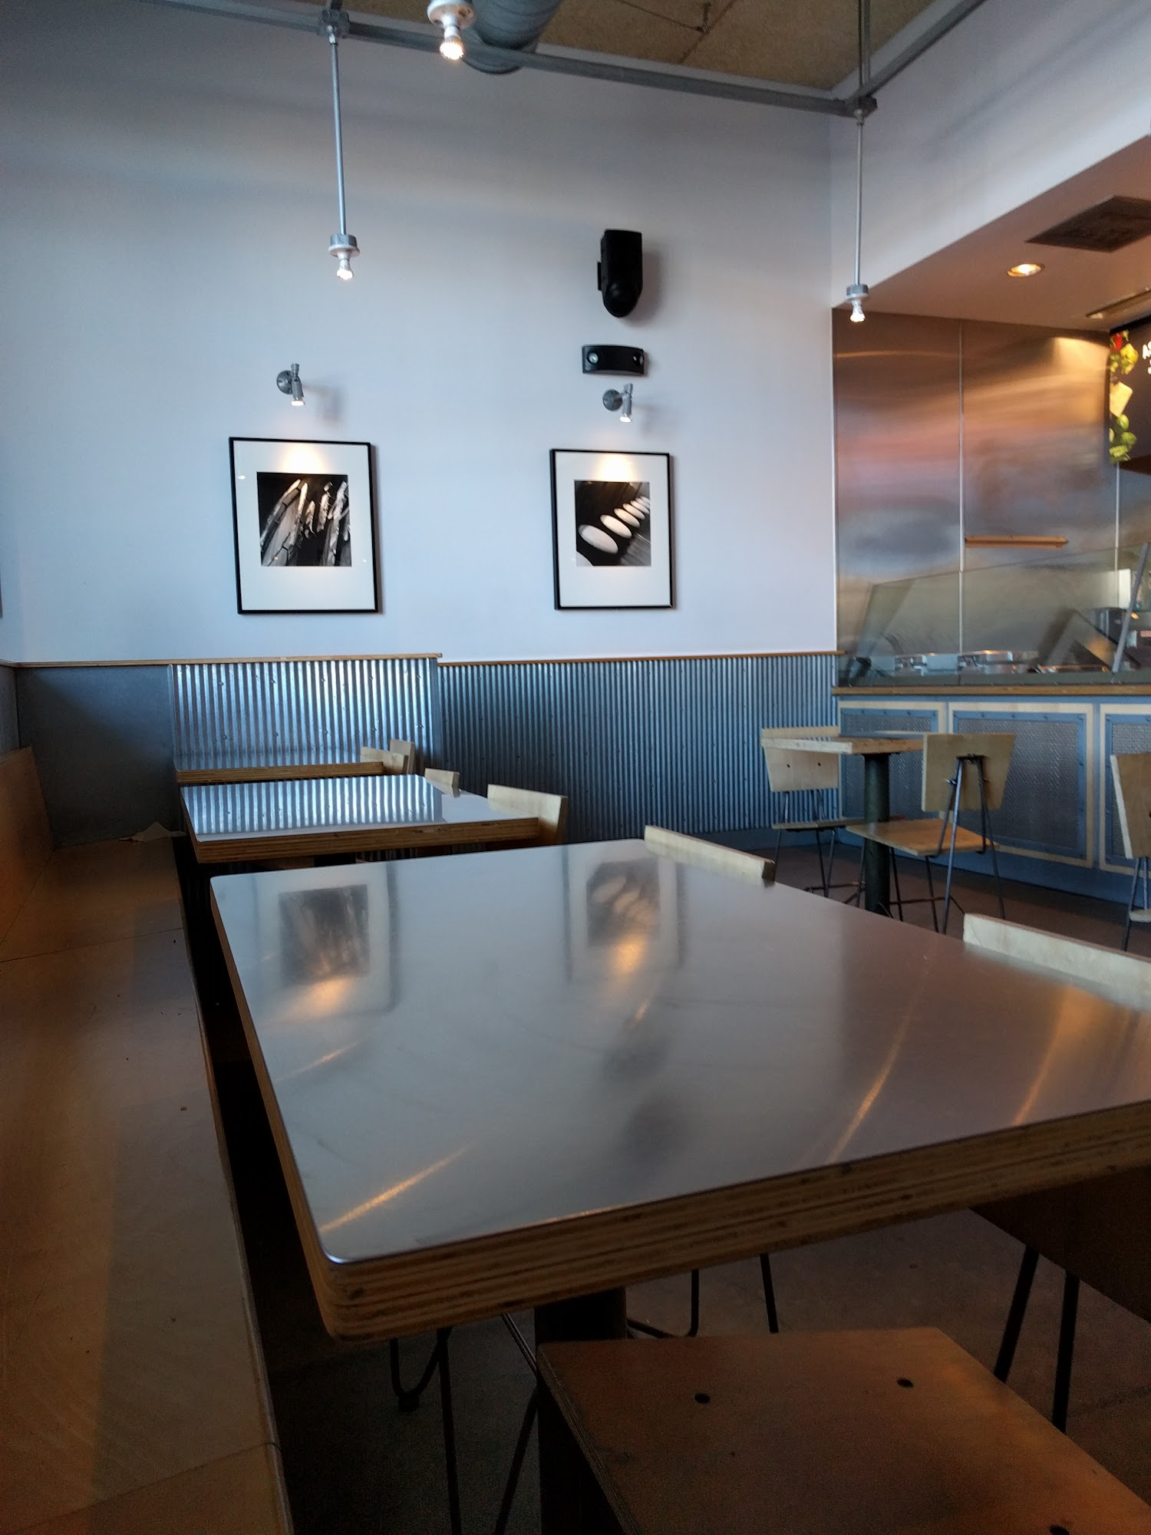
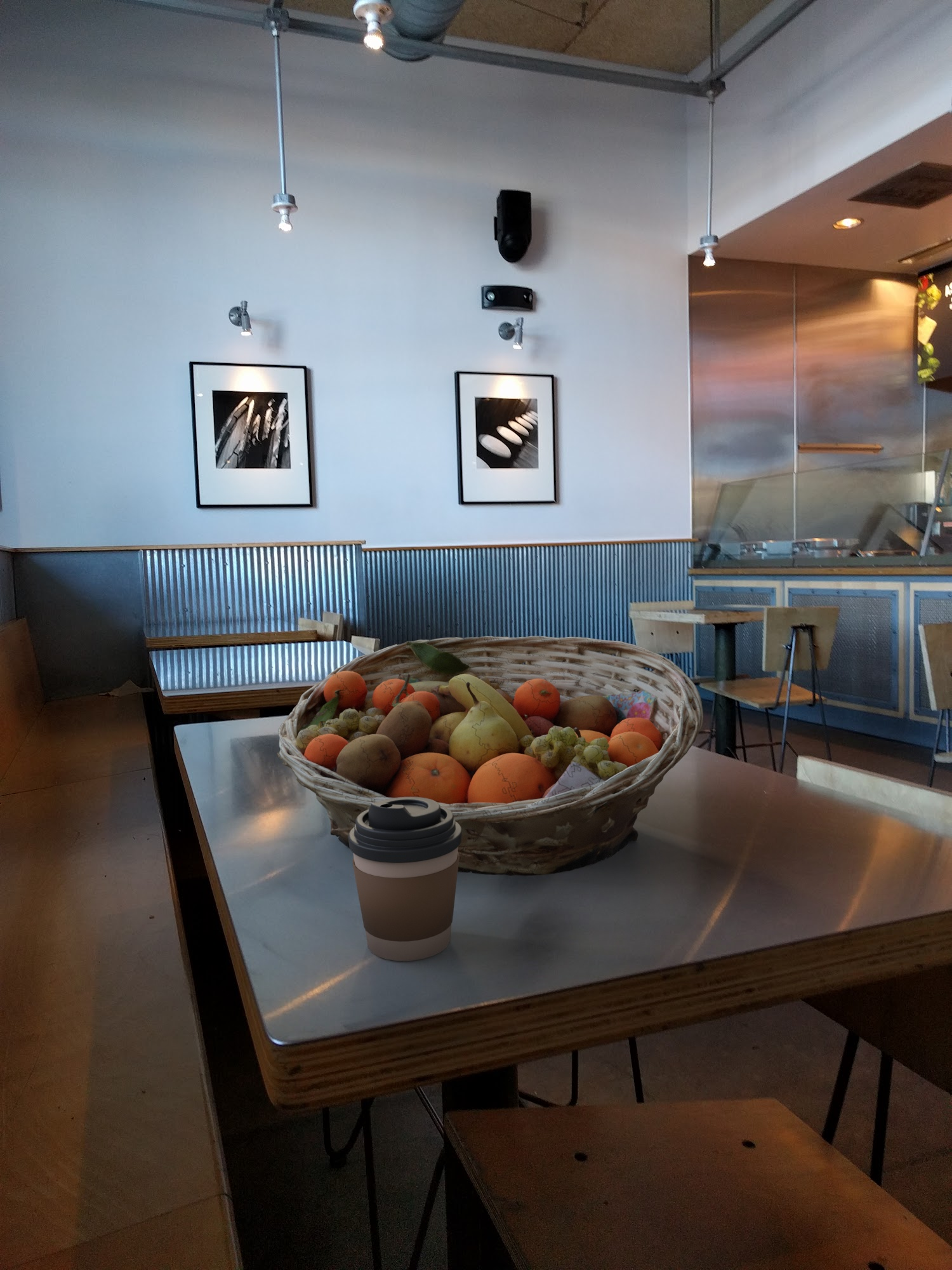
+ coffee cup [348,797,462,961]
+ fruit basket [277,636,704,876]
